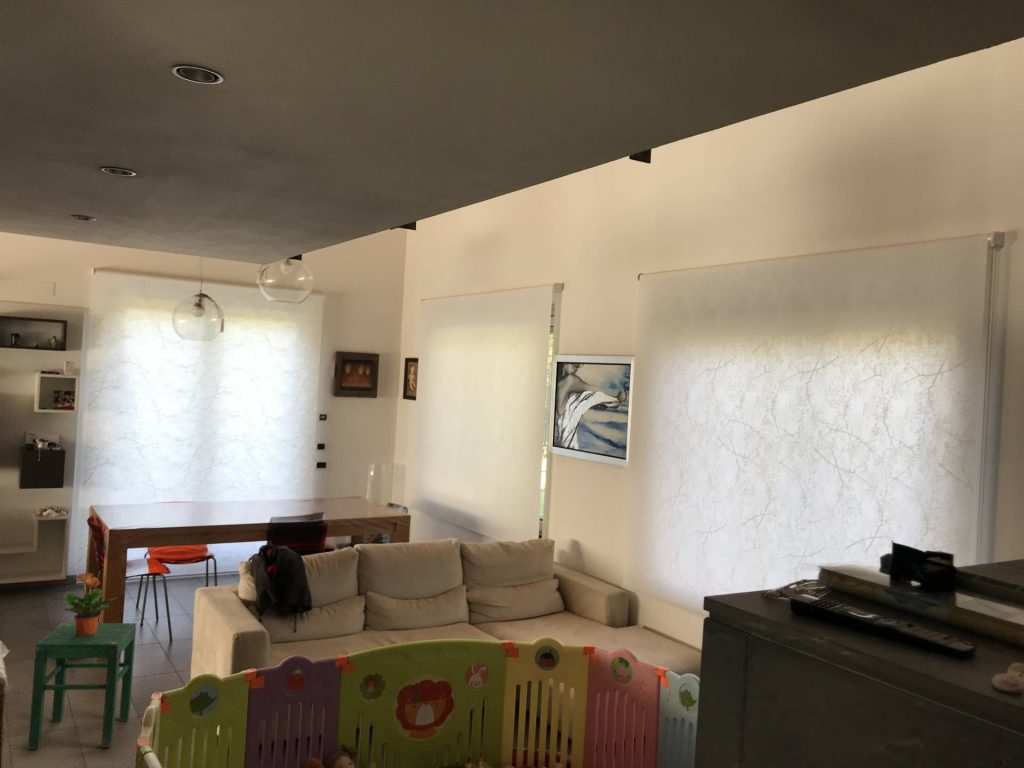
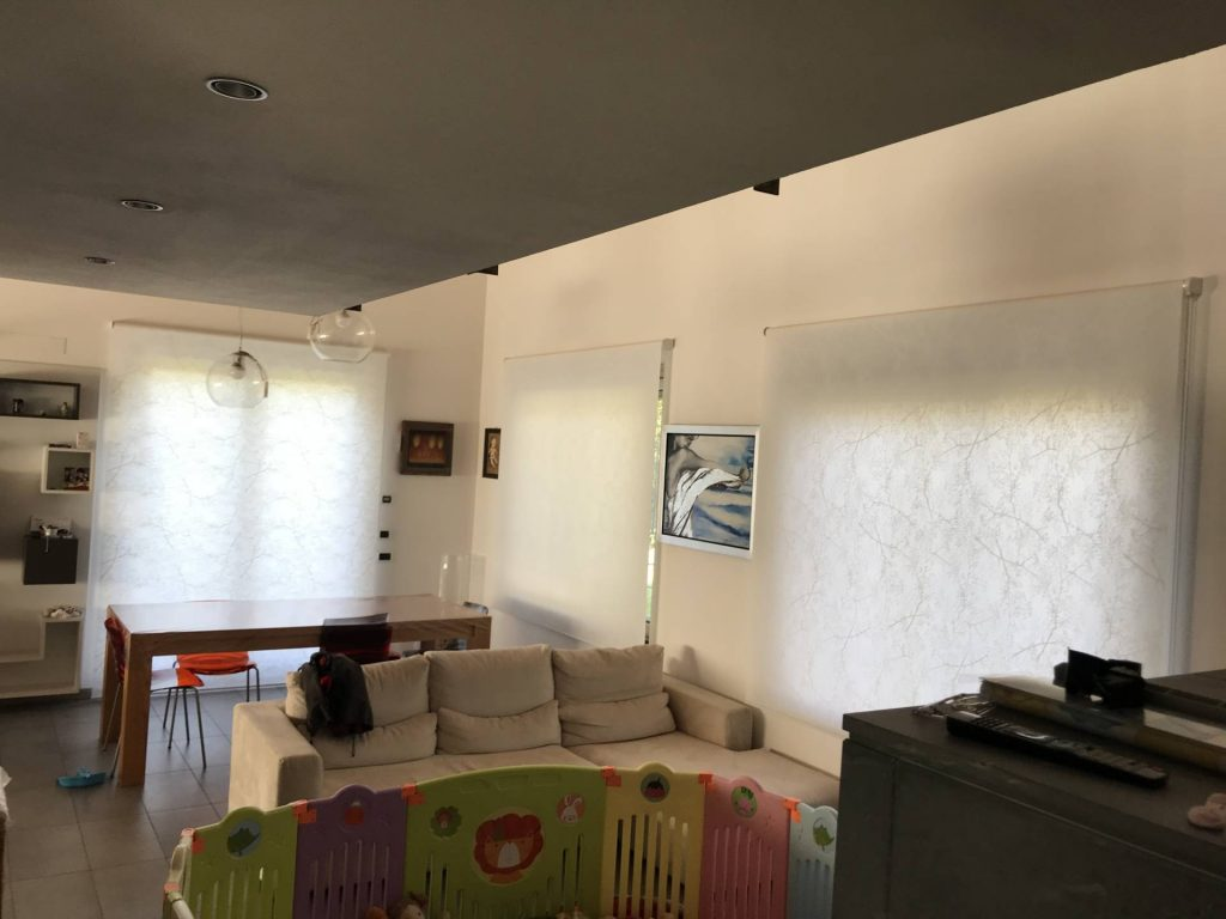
- potted plant [63,572,119,636]
- stool [27,622,137,751]
